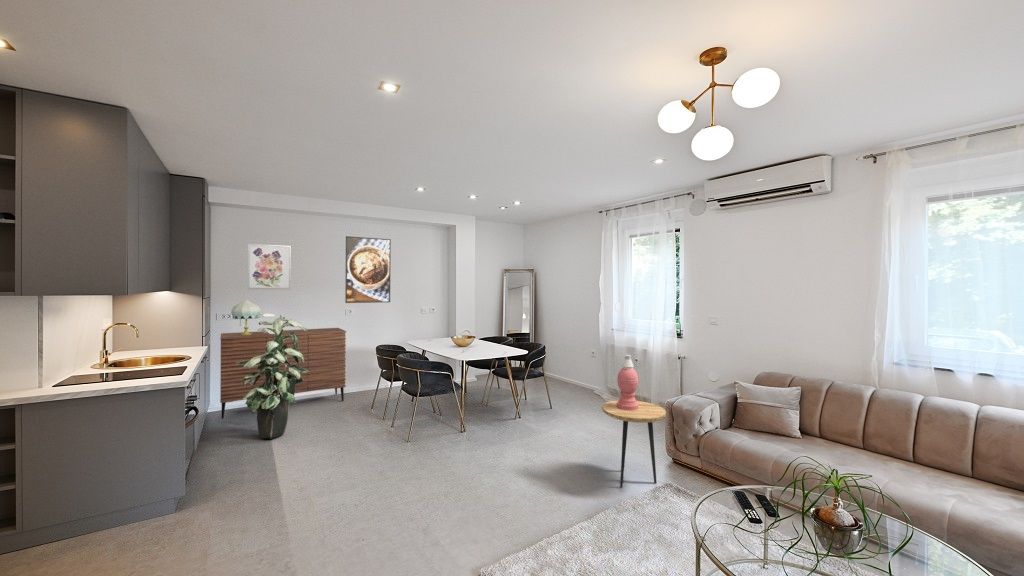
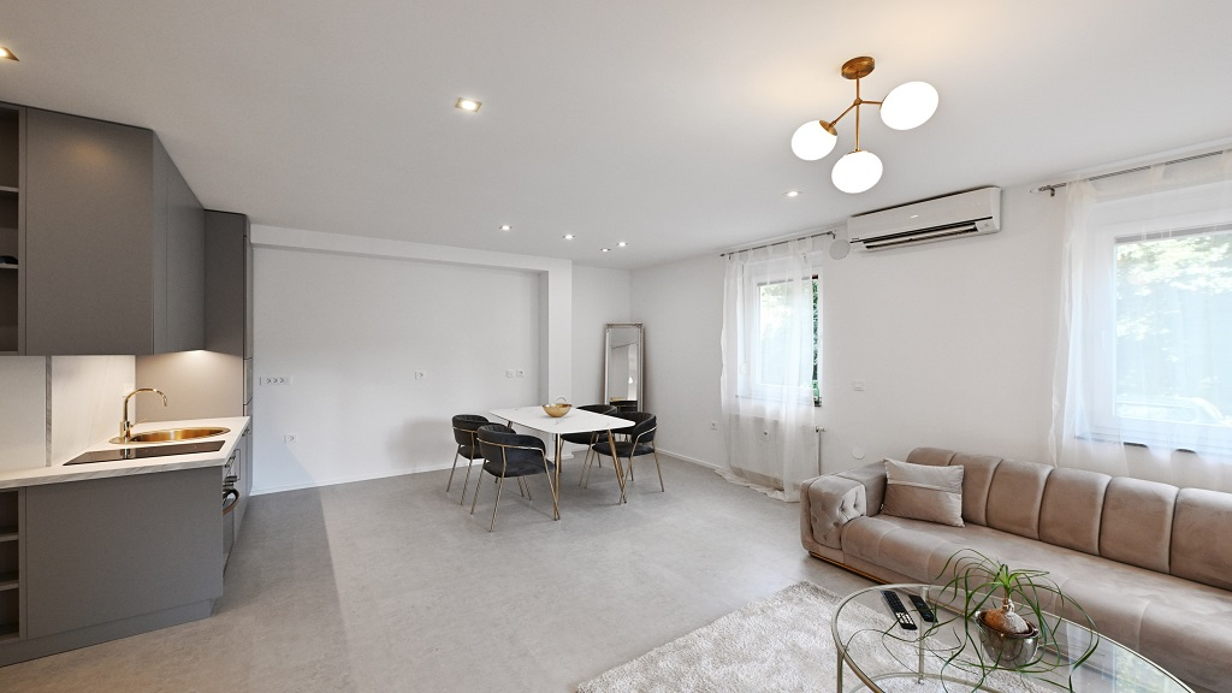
- side table [601,399,667,489]
- table lamp [230,299,262,335]
- indoor plant [236,313,309,439]
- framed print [344,235,392,304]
- table lamp [616,354,639,410]
- wall art [247,243,292,290]
- sideboard [219,327,347,420]
